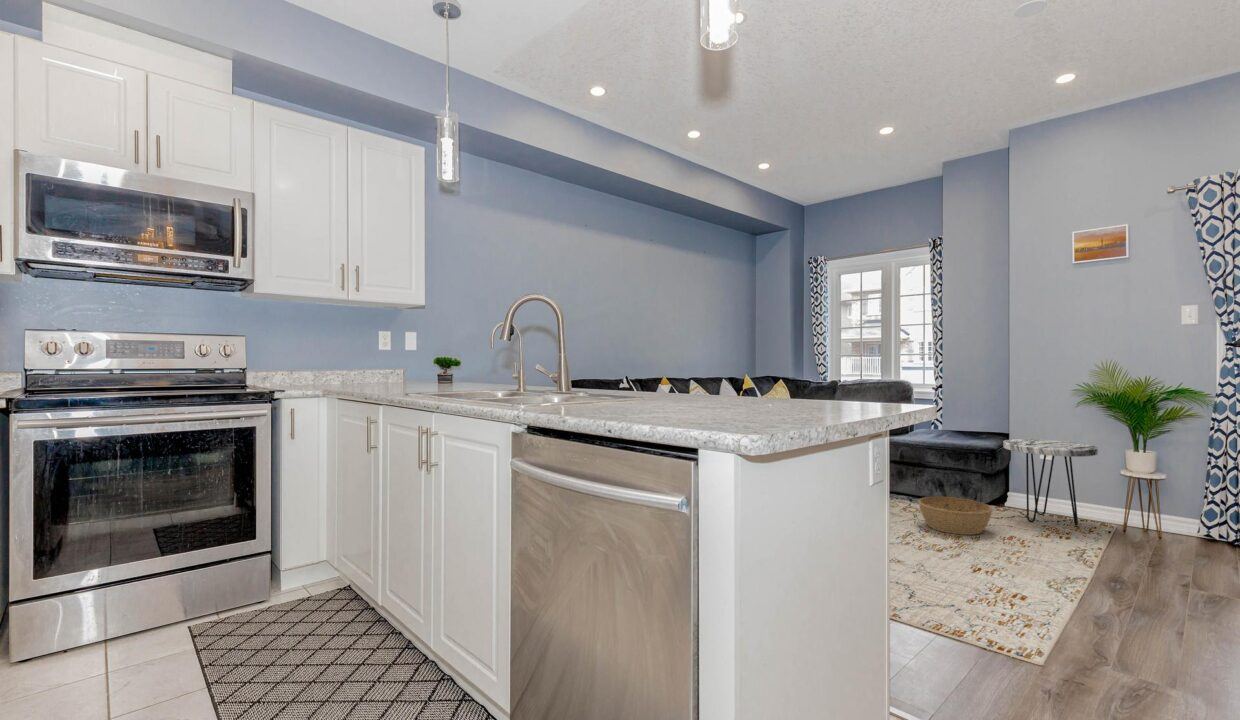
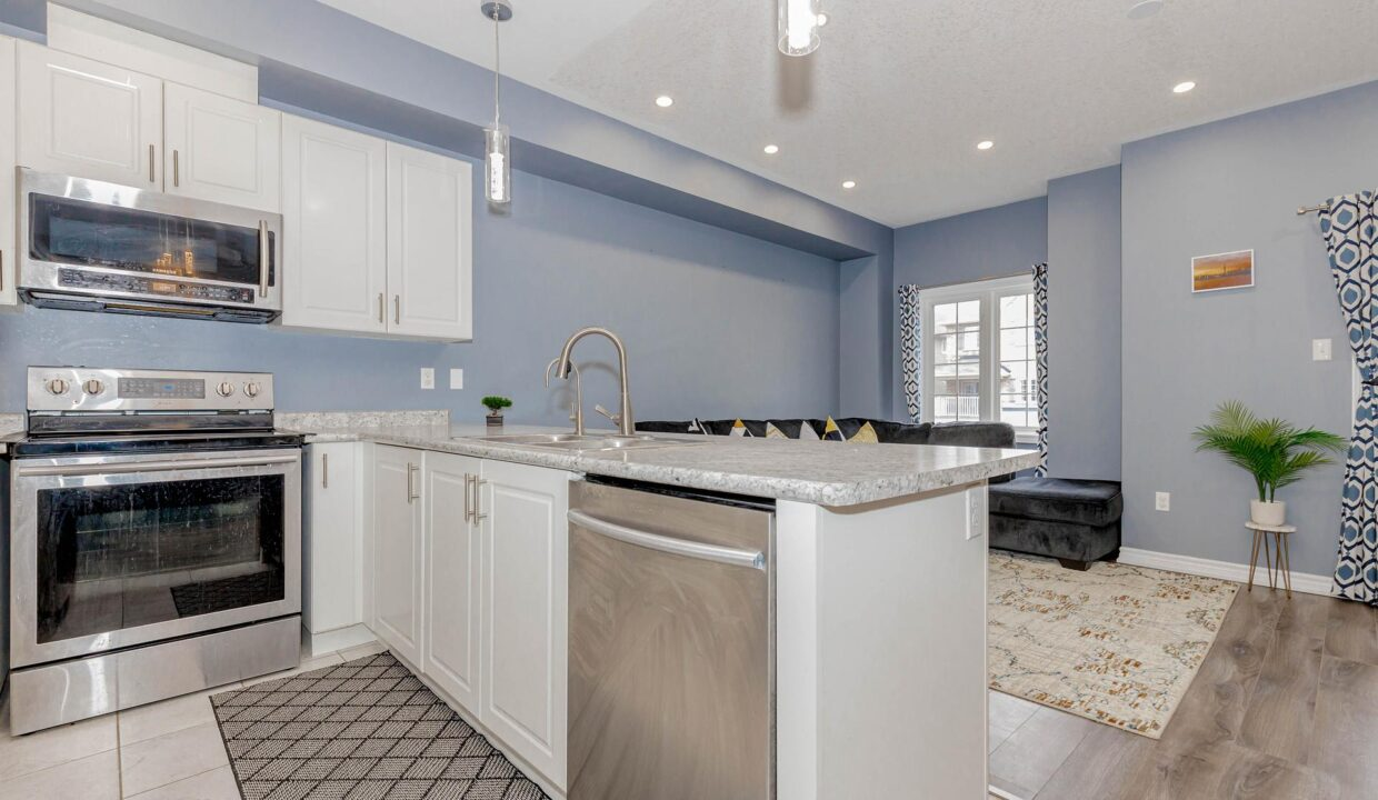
- basket [917,496,993,536]
- side table [1002,438,1099,526]
